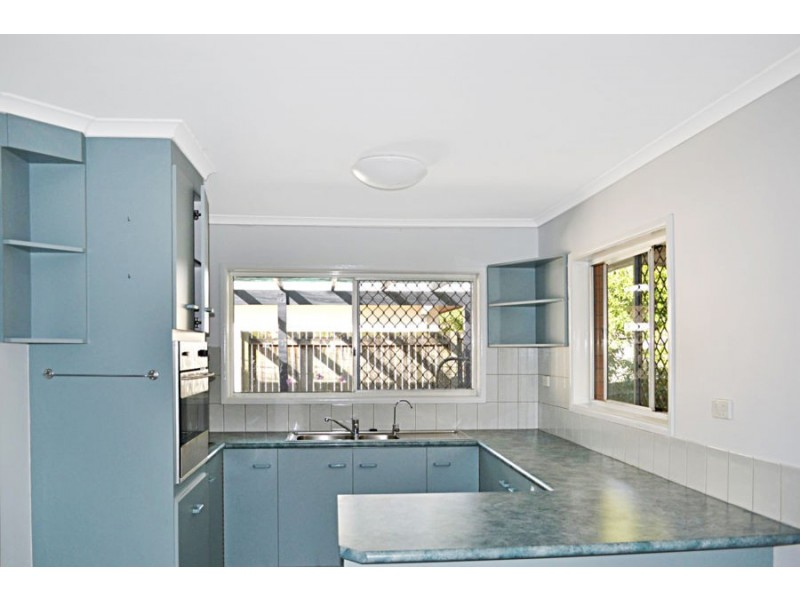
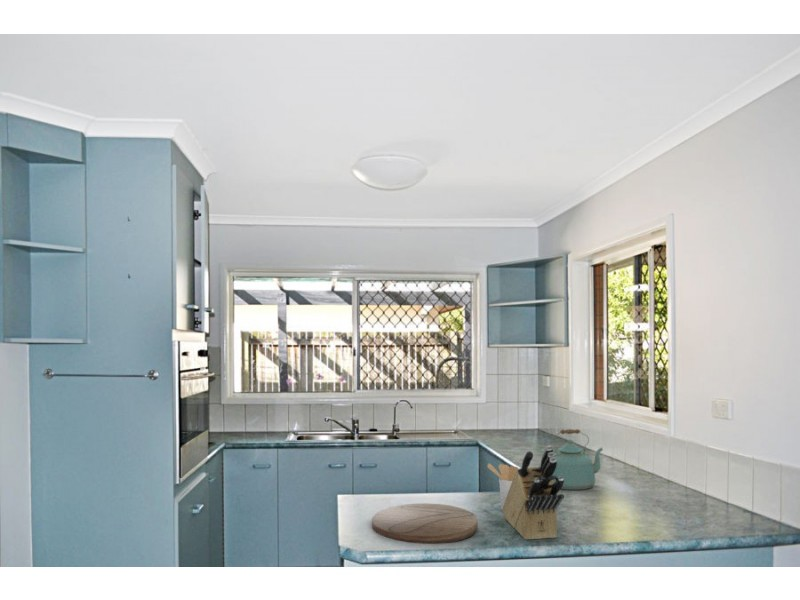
+ cutting board [371,502,478,545]
+ knife block [502,445,565,540]
+ kettle [551,428,604,491]
+ utensil holder [486,462,519,511]
